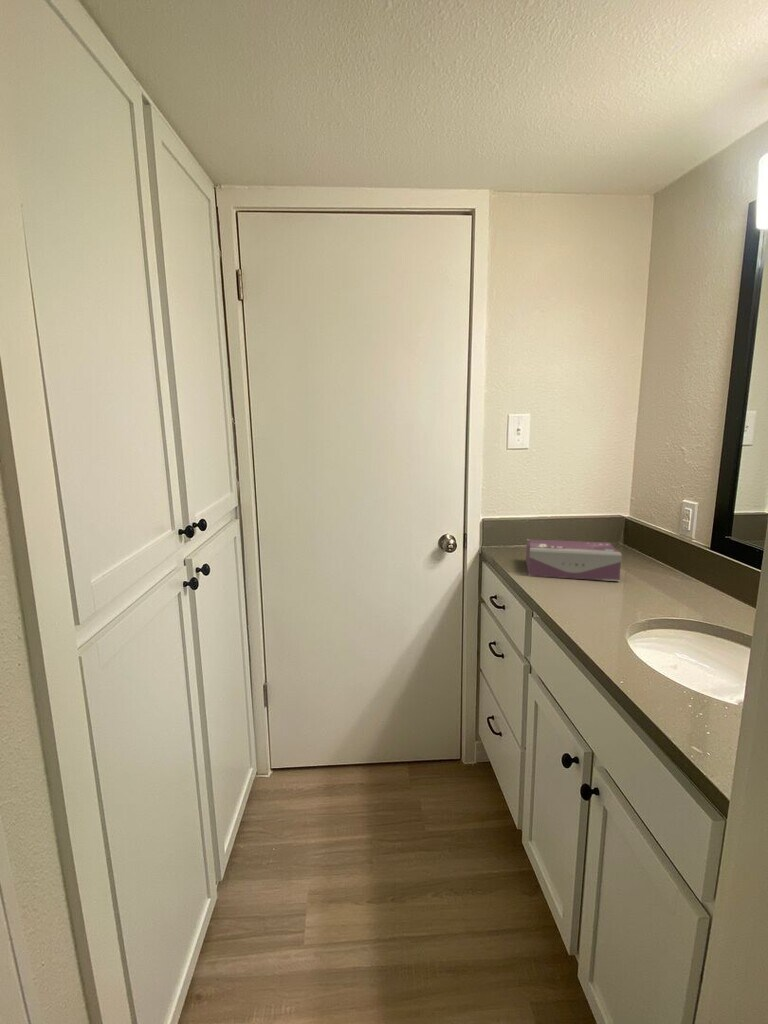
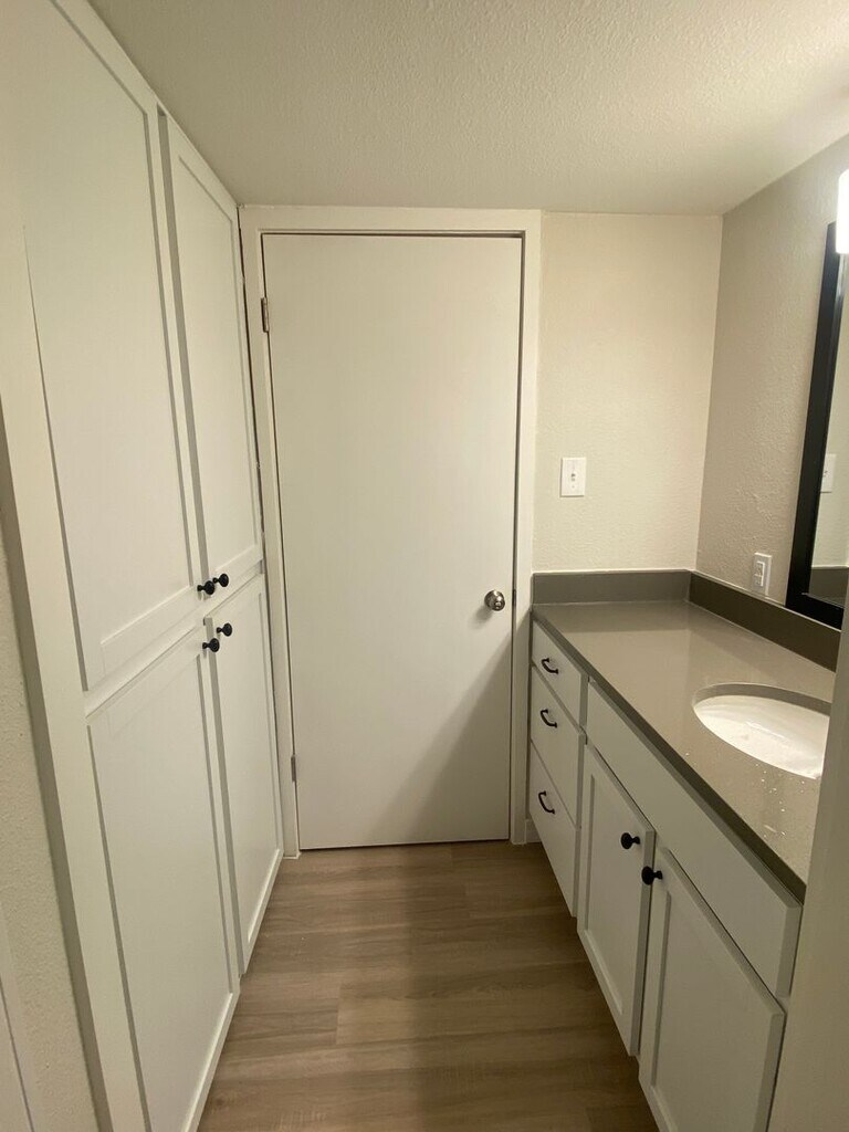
- tissue box [525,538,623,582]
